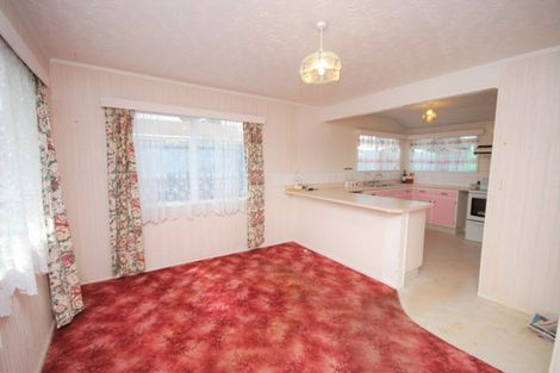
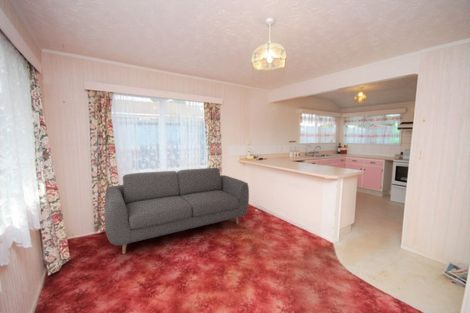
+ sofa [104,167,250,255]
